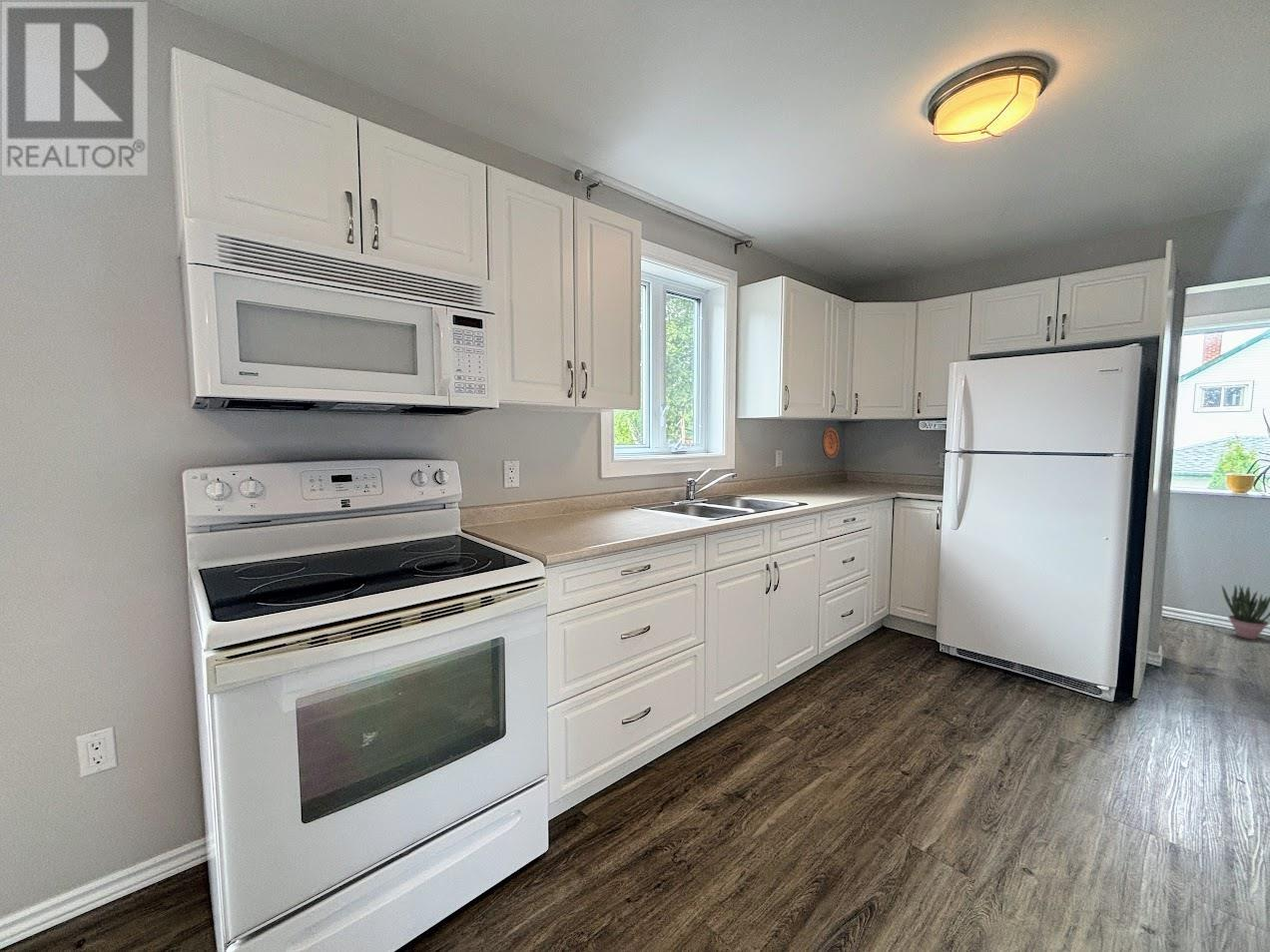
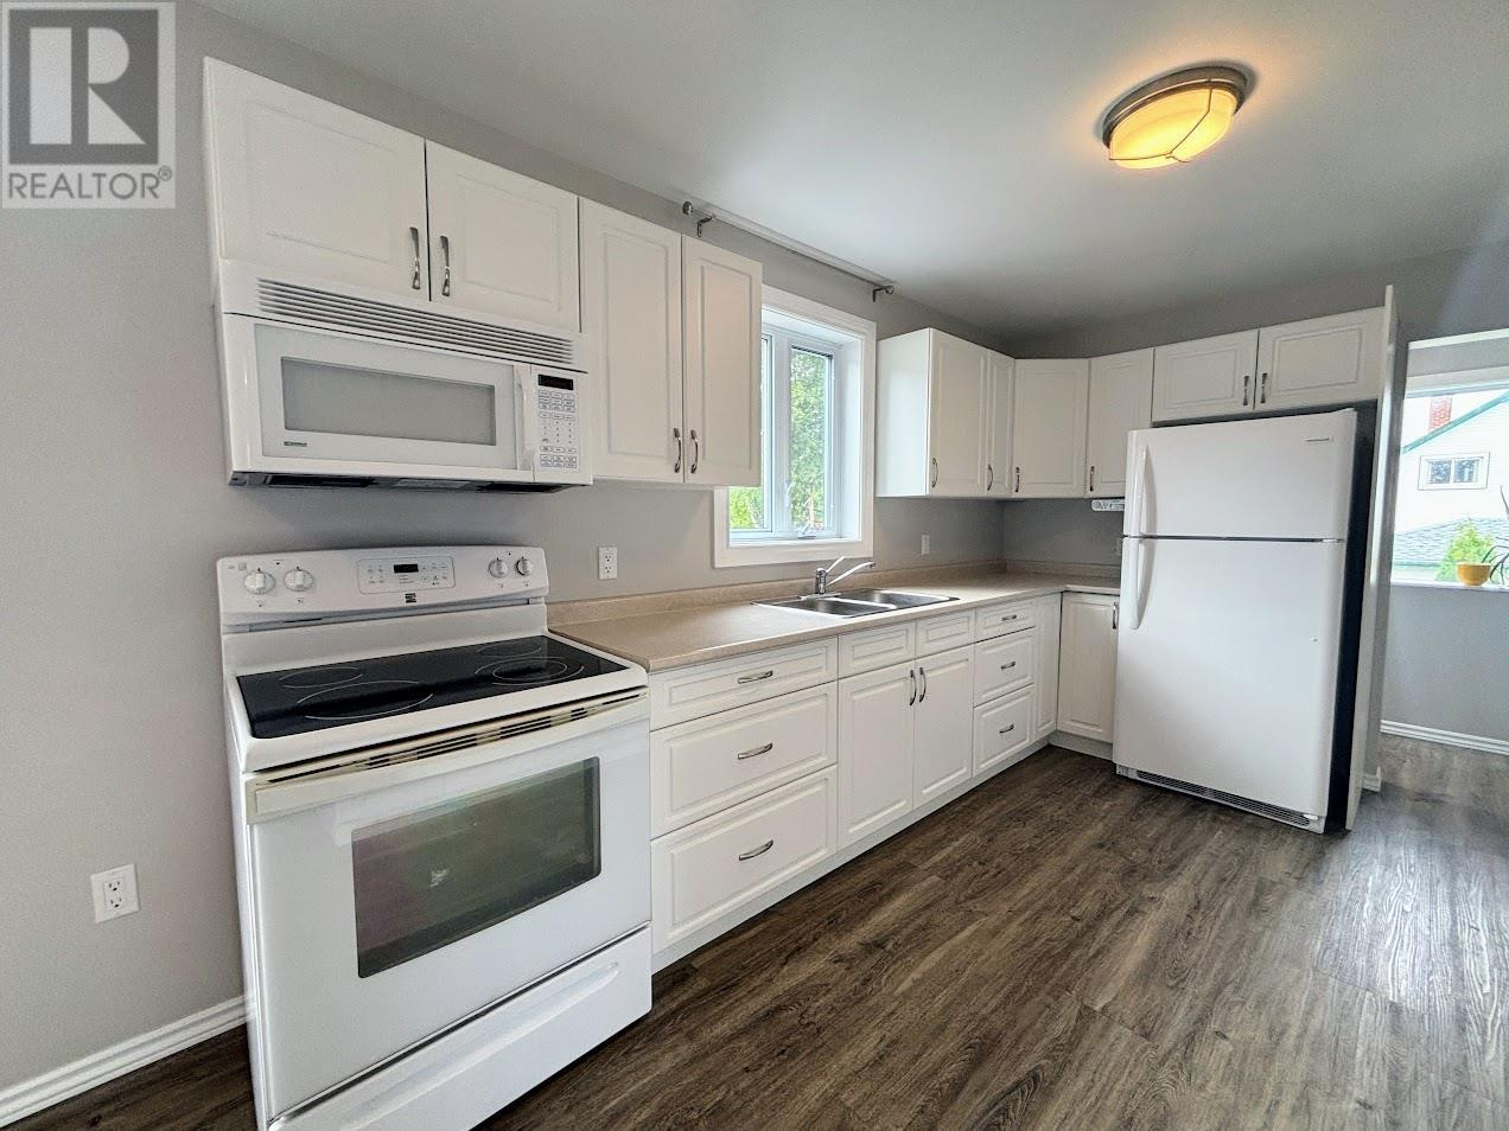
- decorative plate [821,426,841,460]
- potted plant [1221,583,1270,641]
